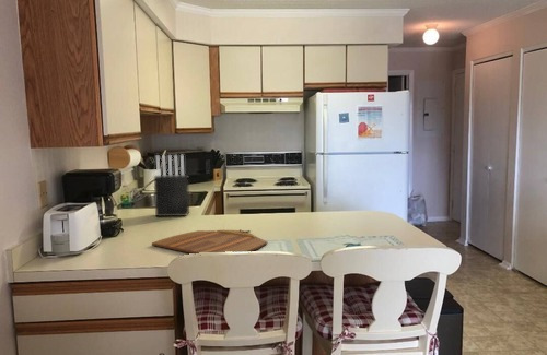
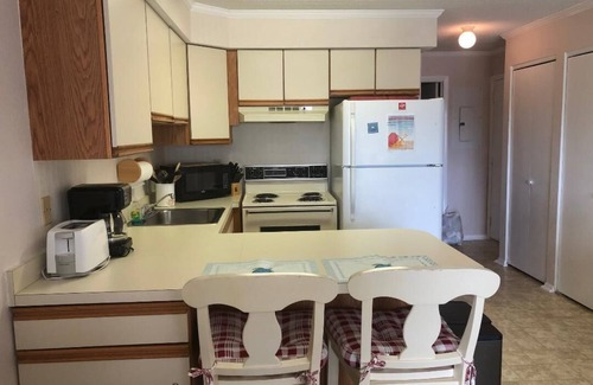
- cutting board [151,228,268,255]
- knife block [153,154,190,218]
